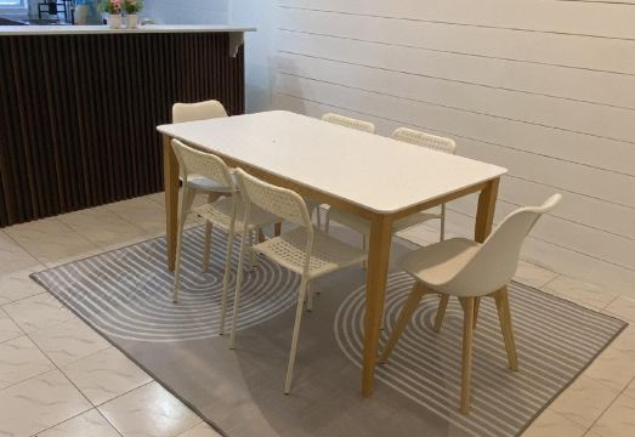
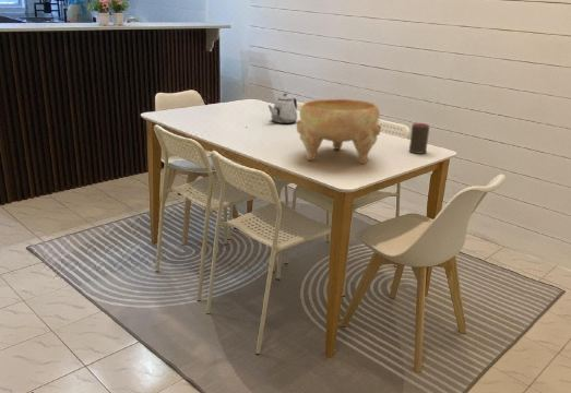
+ cup [408,122,430,155]
+ teapot [267,93,298,124]
+ decorative bowl [296,98,382,165]
